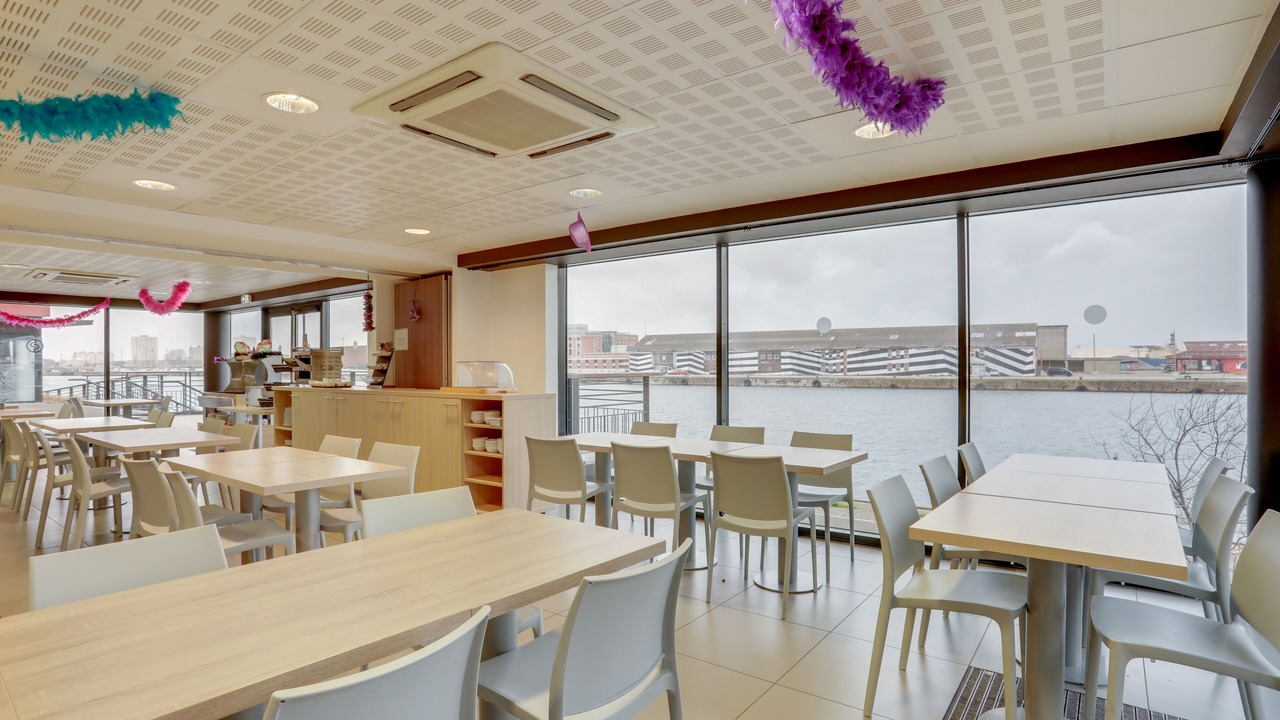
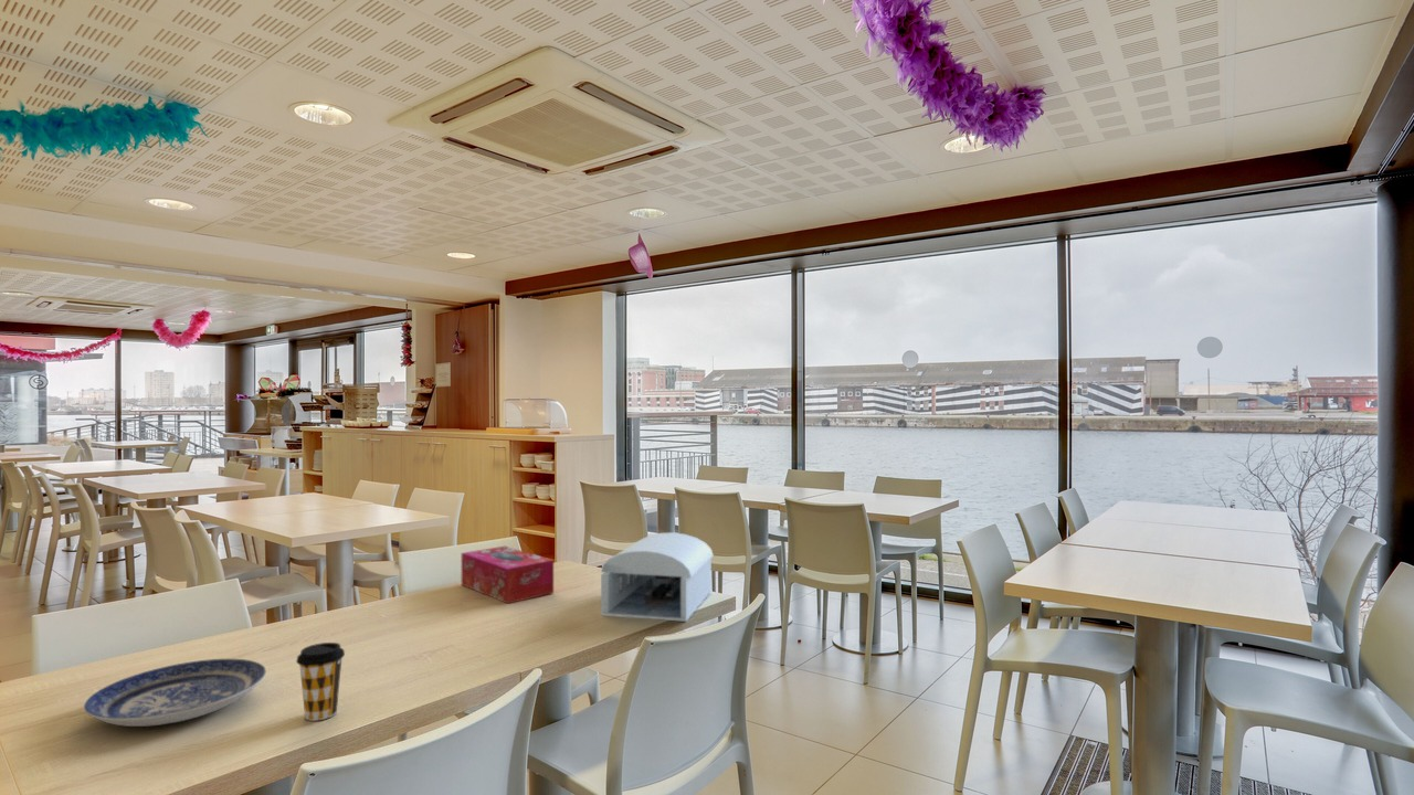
+ tissue box [461,545,555,604]
+ coffee cup [295,642,346,722]
+ plate [83,658,267,728]
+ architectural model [600,531,714,623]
